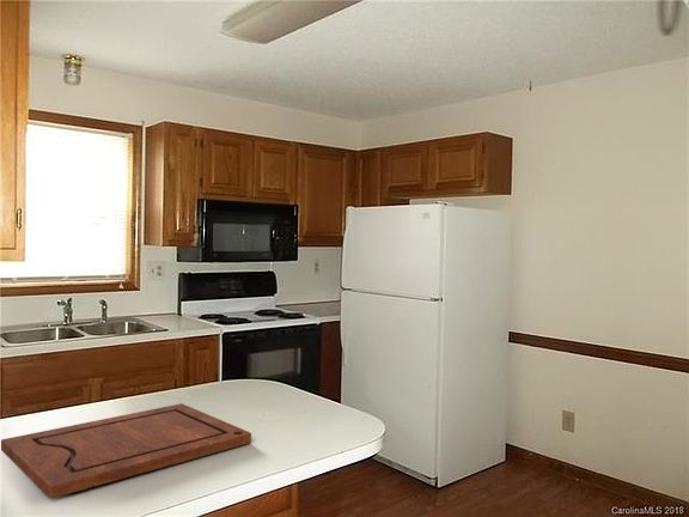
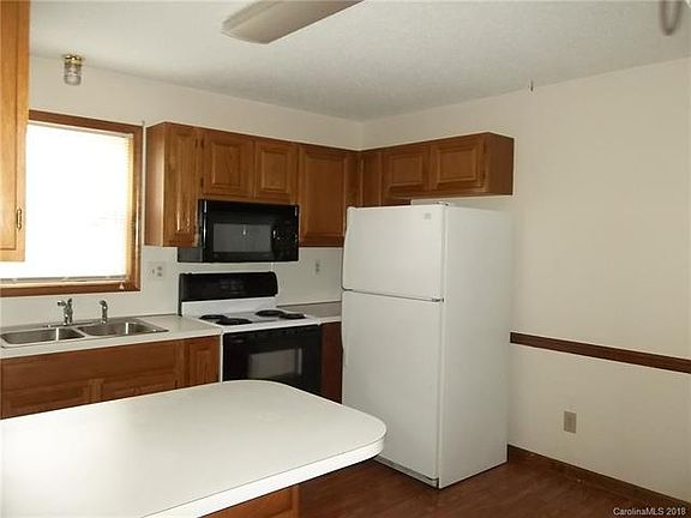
- cutting board [0,402,252,499]
